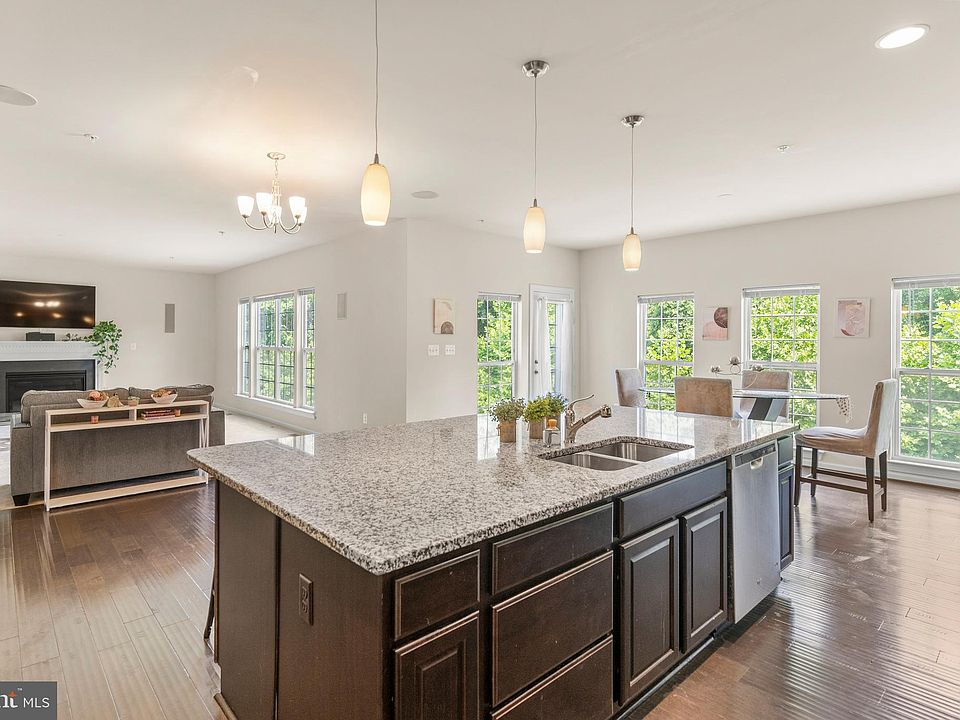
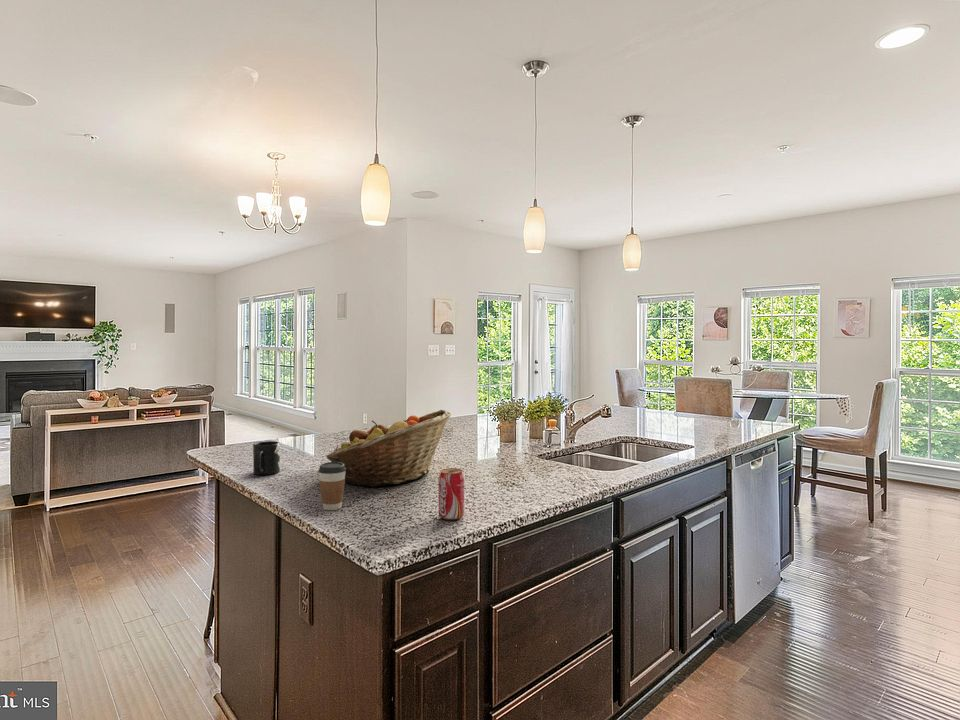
+ mug [252,440,281,476]
+ fruit basket [325,409,452,488]
+ coffee cup [317,461,346,511]
+ beverage can [437,467,465,521]
